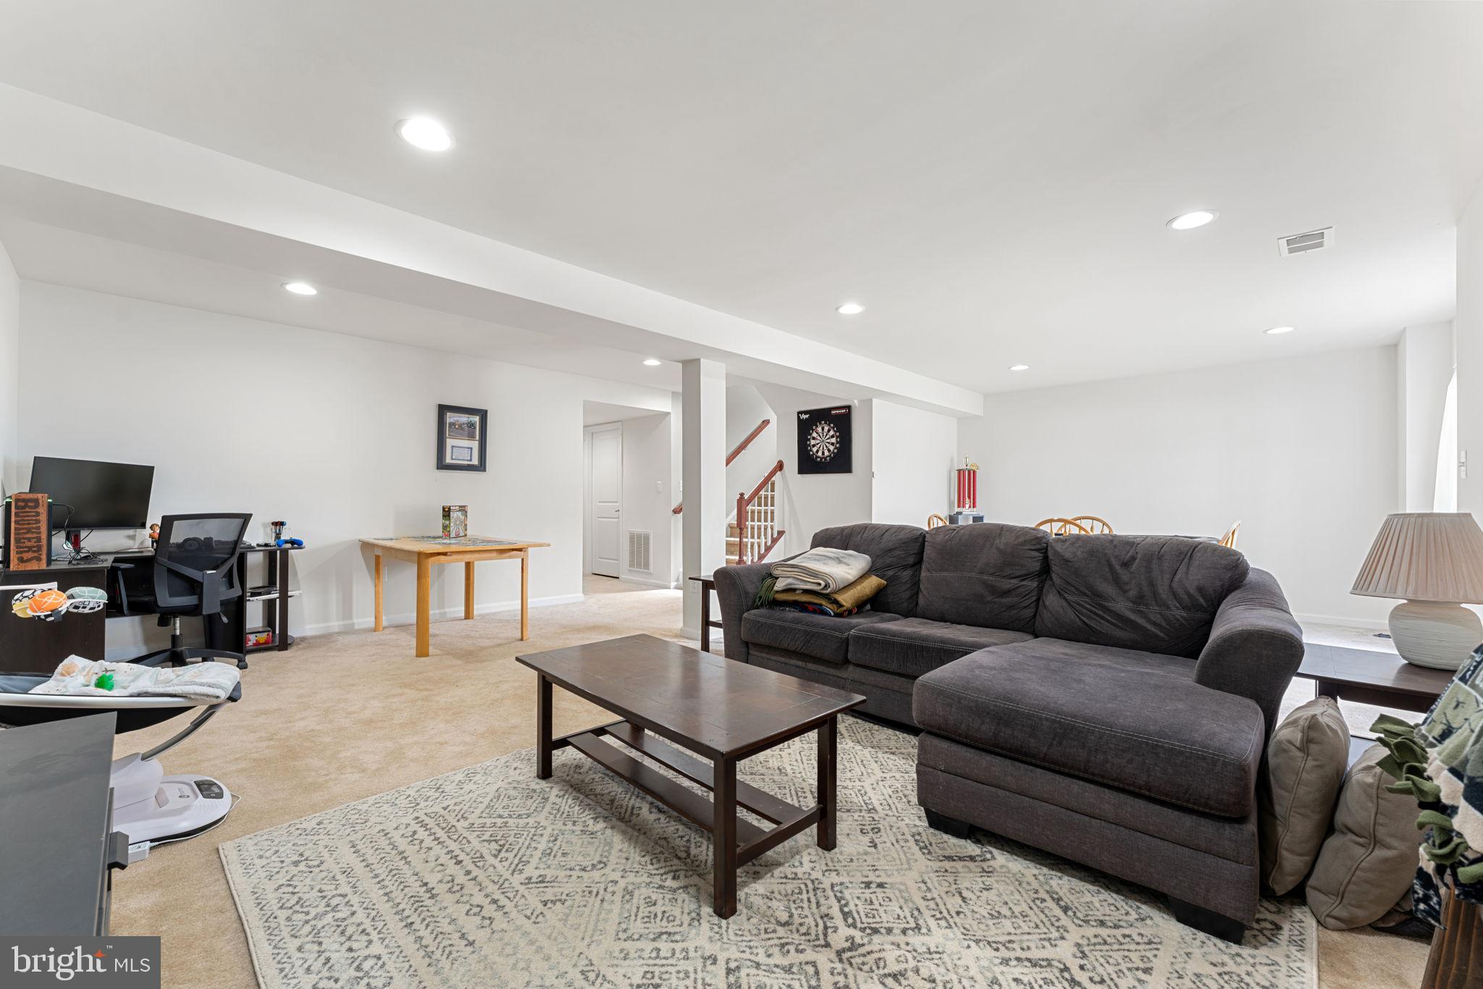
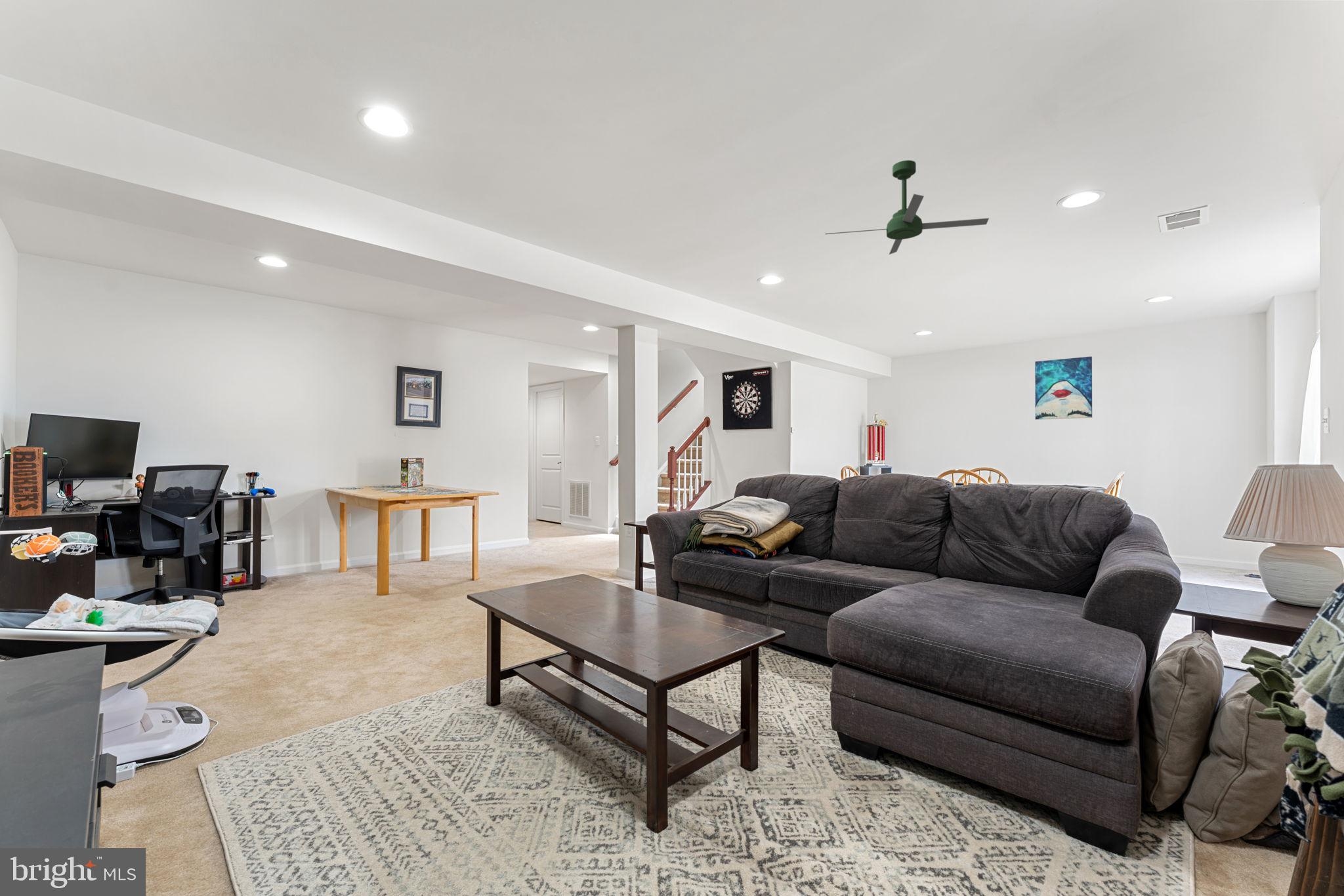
+ ceiling fan [824,159,990,255]
+ wall art [1034,356,1093,420]
